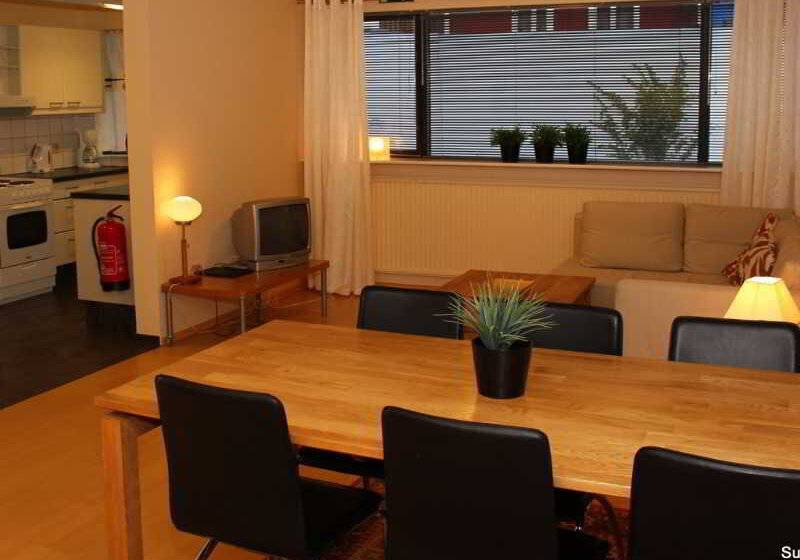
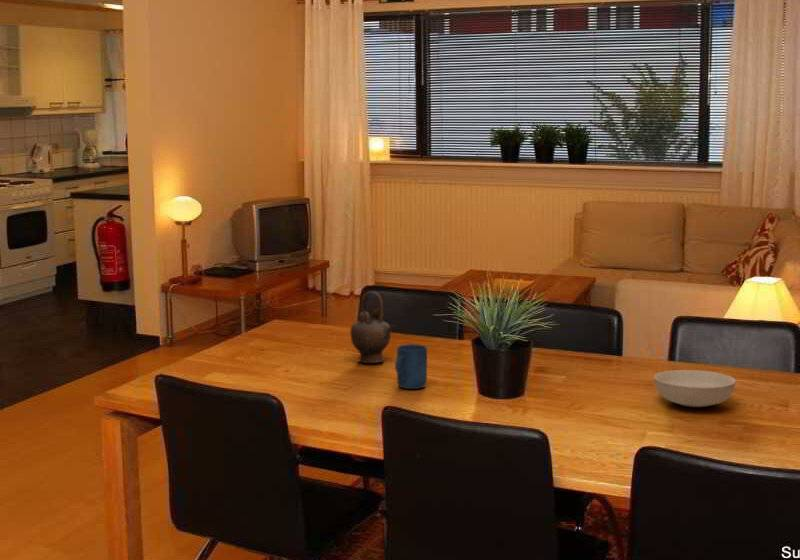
+ serving bowl [653,369,737,408]
+ teapot [349,290,396,364]
+ mug [394,343,428,390]
